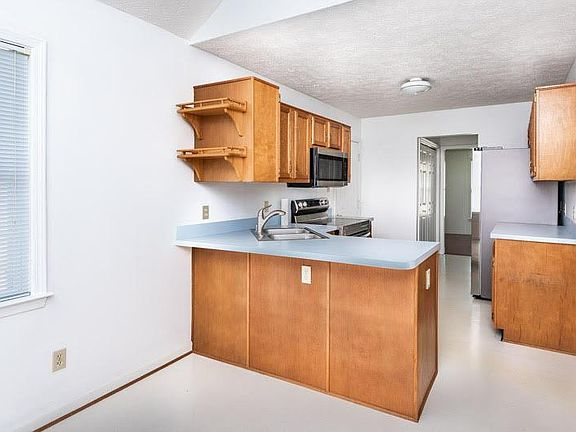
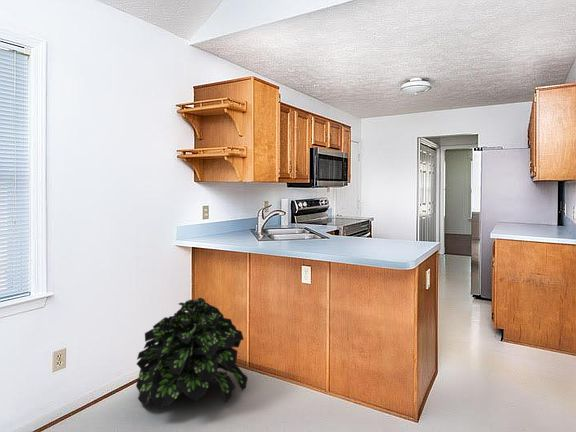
+ potted plant [135,297,249,410]
